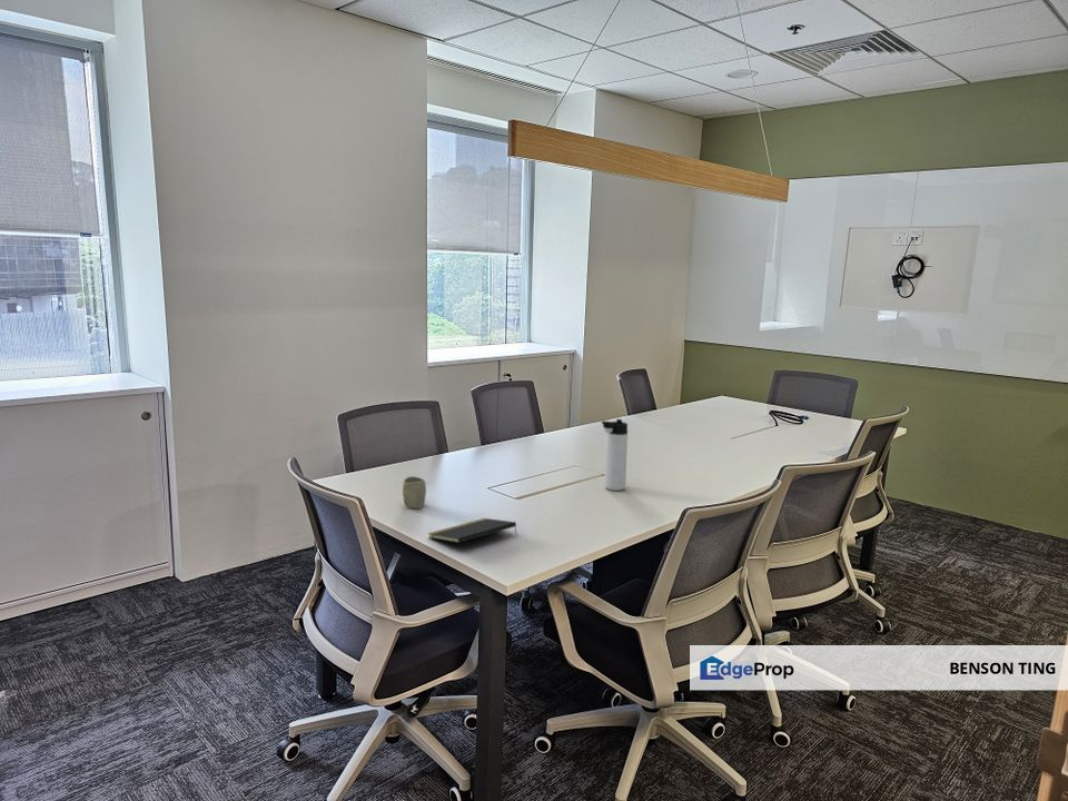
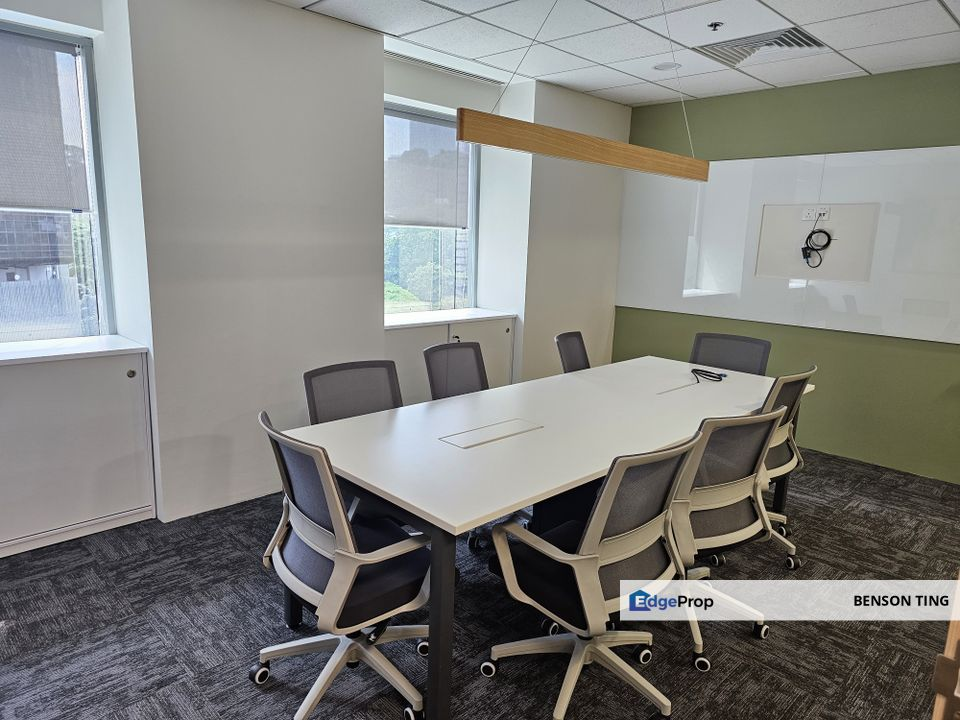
- cup [402,475,427,510]
- notepad [427,517,518,544]
- thermos bottle [601,418,629,492]
